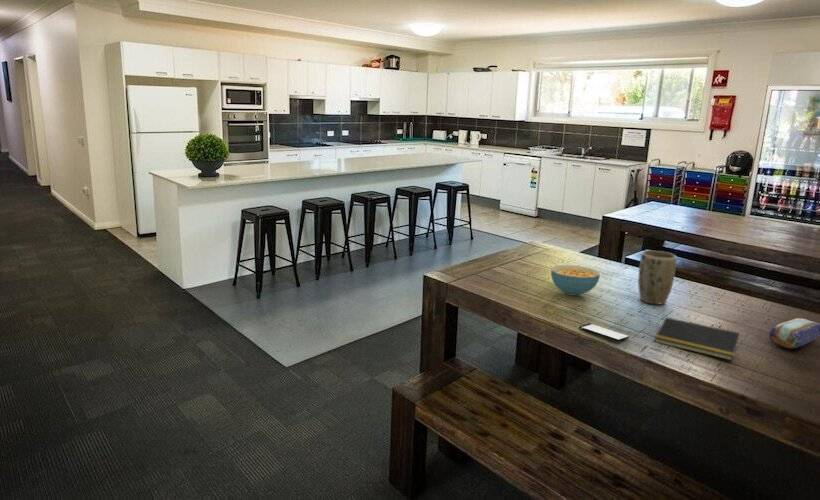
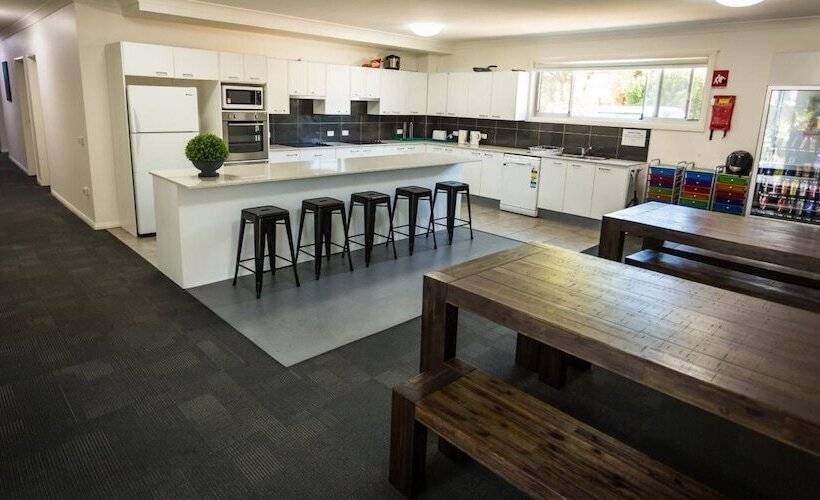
- notepad [653,316,740,361]
- pencil case [768,317,820,350]
- plant pot [637,250,677,305]
- smartphone [578,323,630,342]
- cereal bowl [550,264,601,296]
